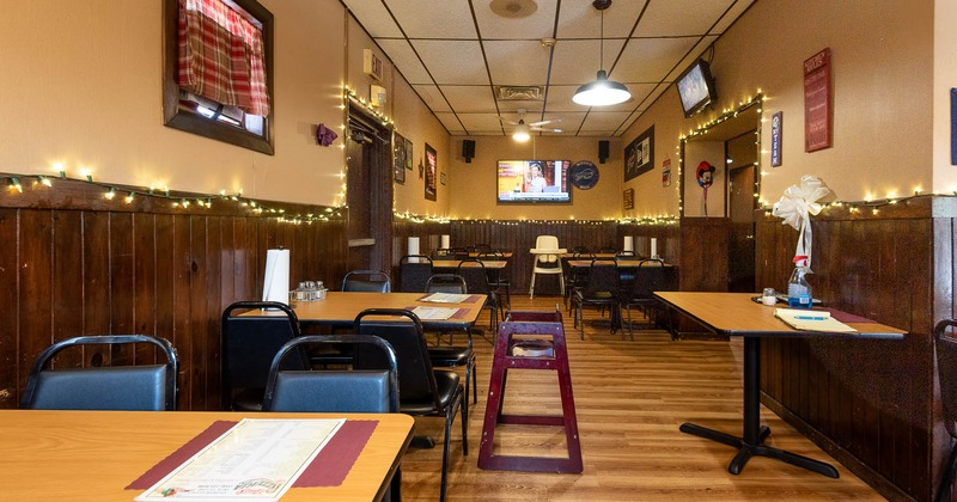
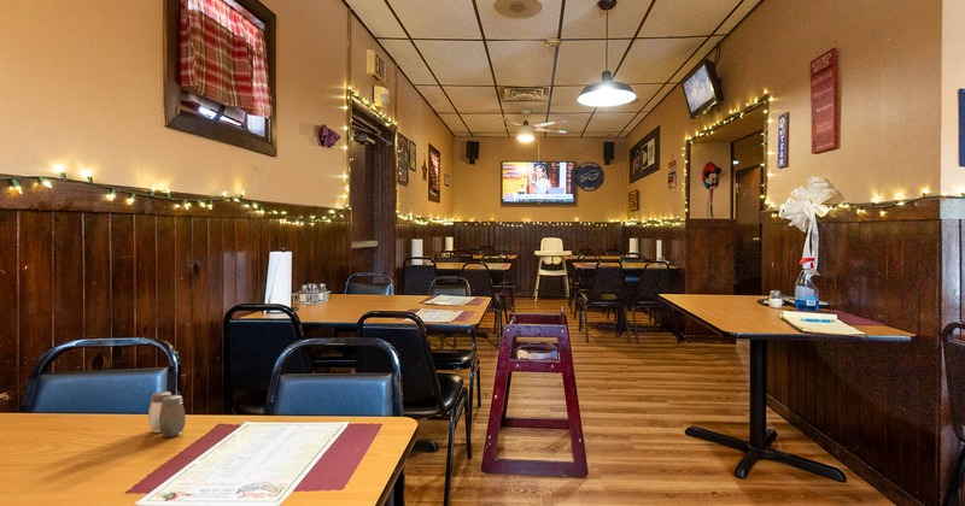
+ salt and pepper shaker [147,390,187,439]
